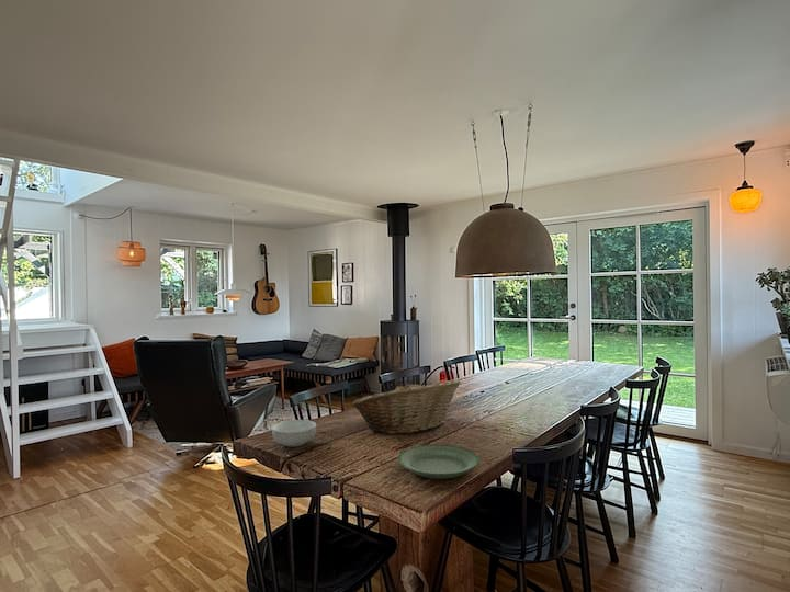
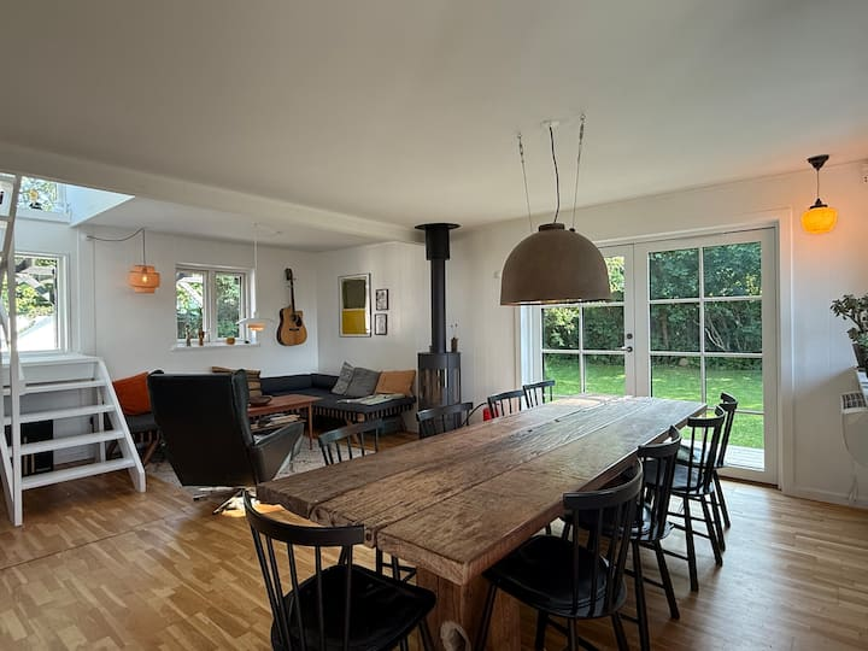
- fruit basket [351,378,462,435]
- cereal bowl [271,419,317,447]
- plate [397,443,481,480]
